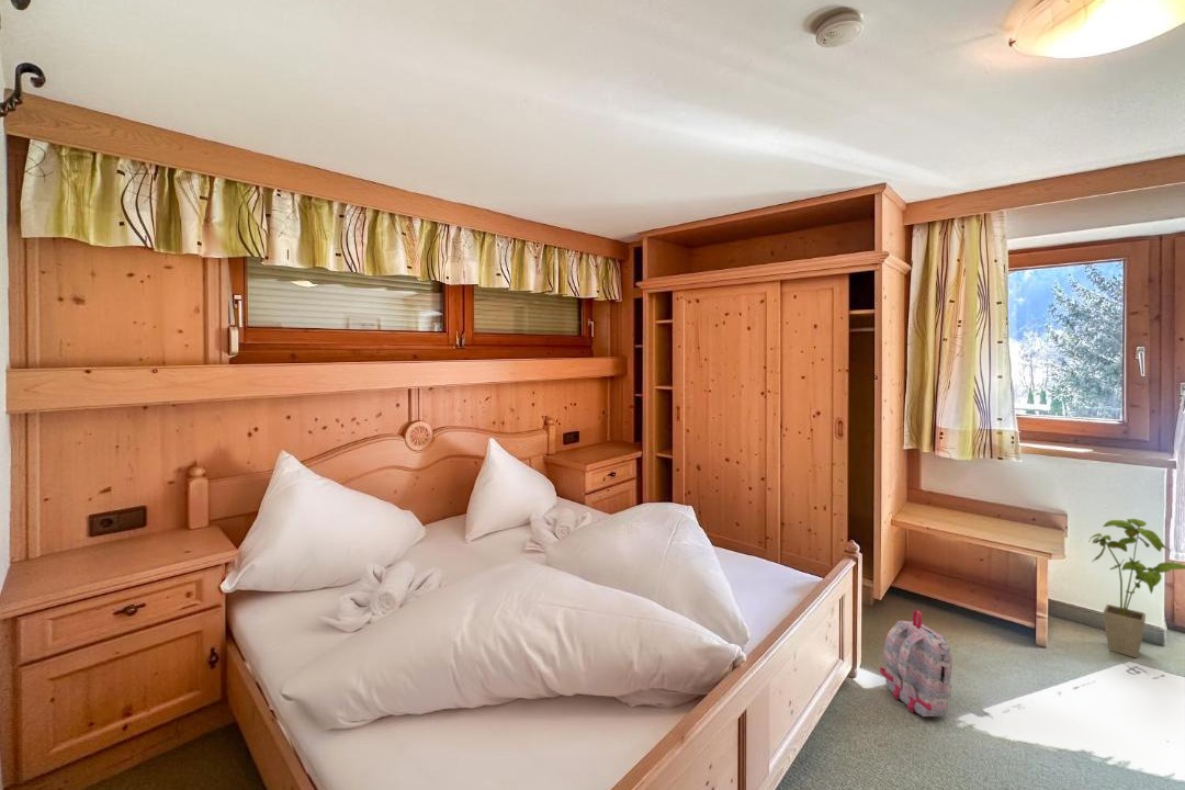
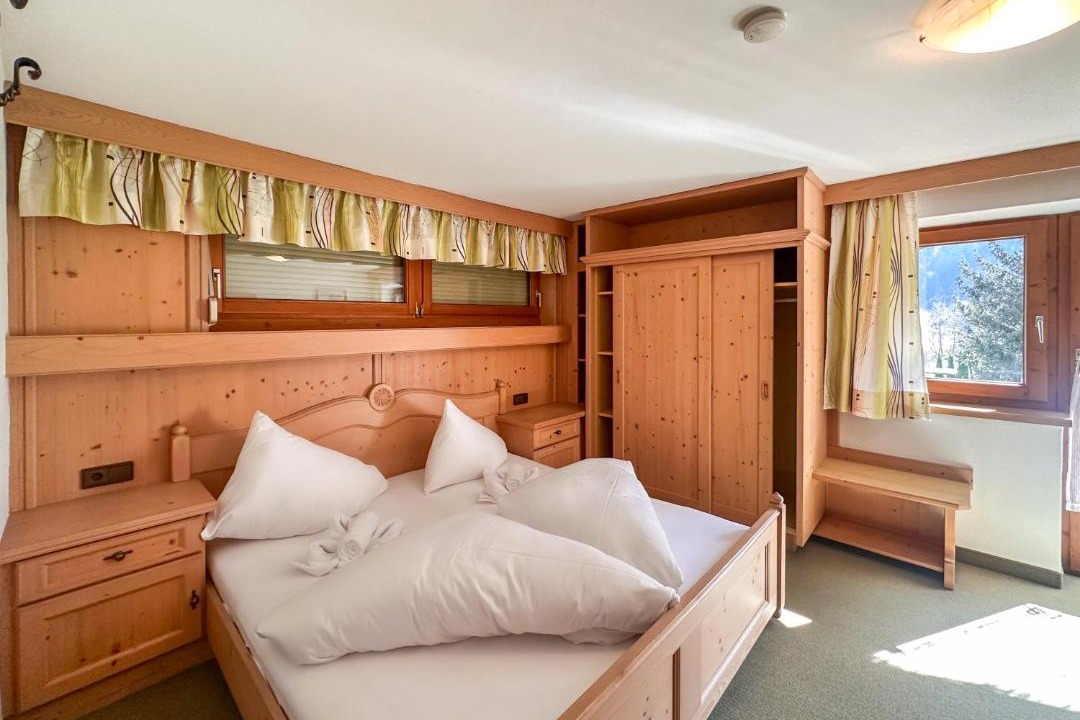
- house plant [1087,518,1185,659]
- backpack [879,610,953,718]
